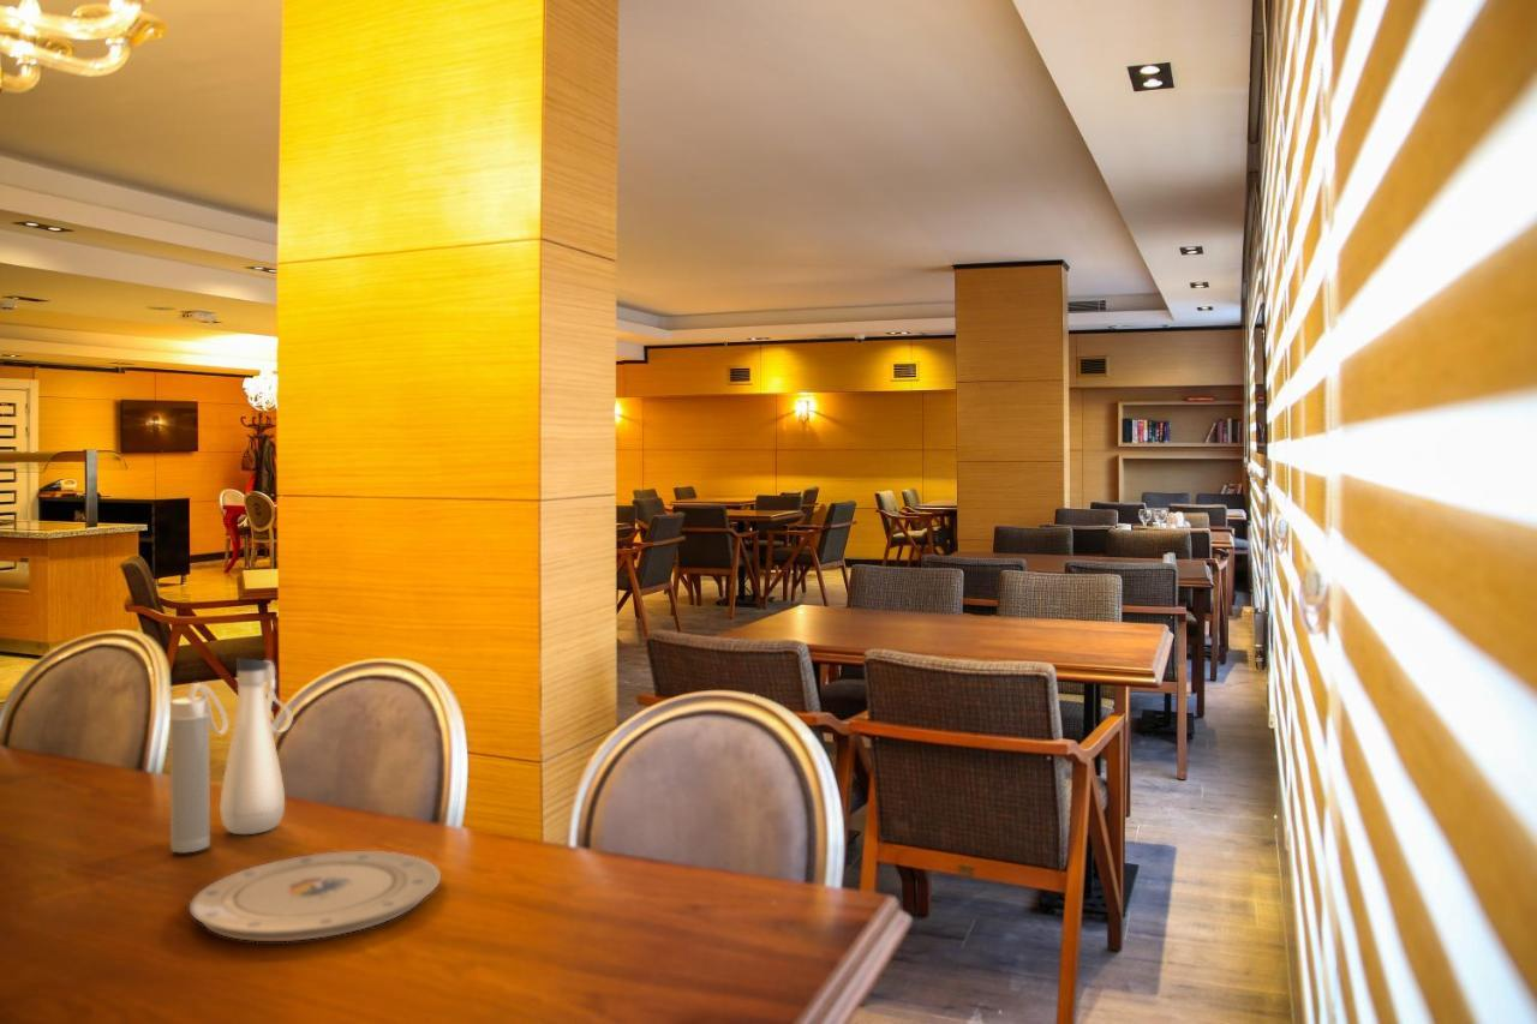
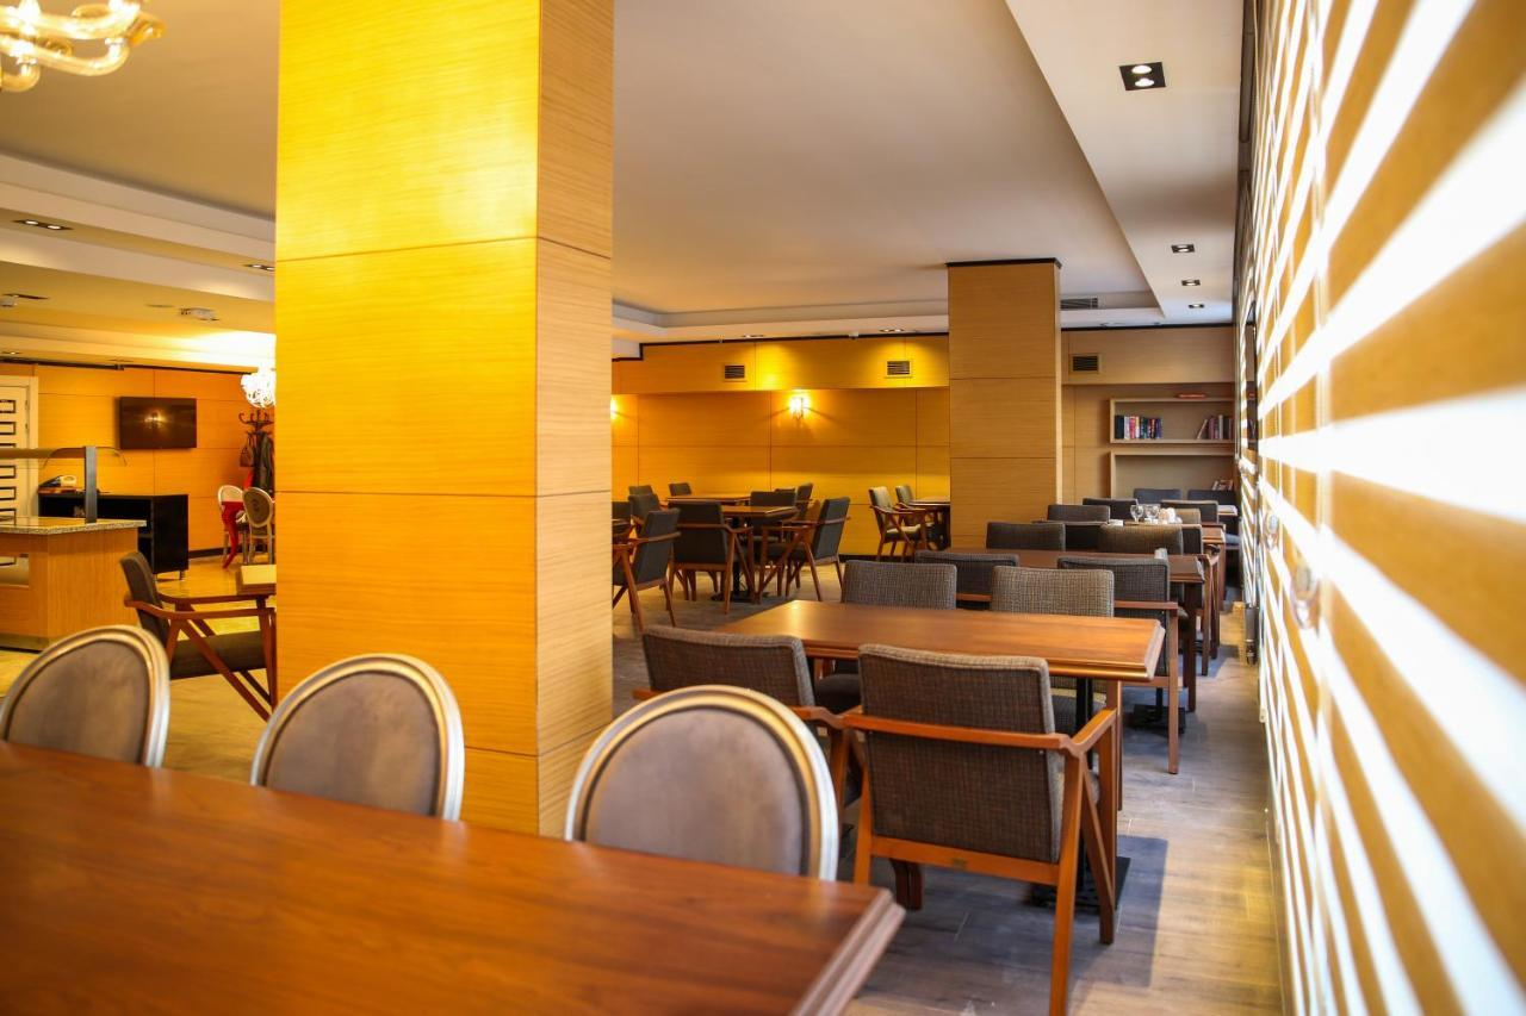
- plate [189,850,442,942]
- water bottle [169,657,293,854]
